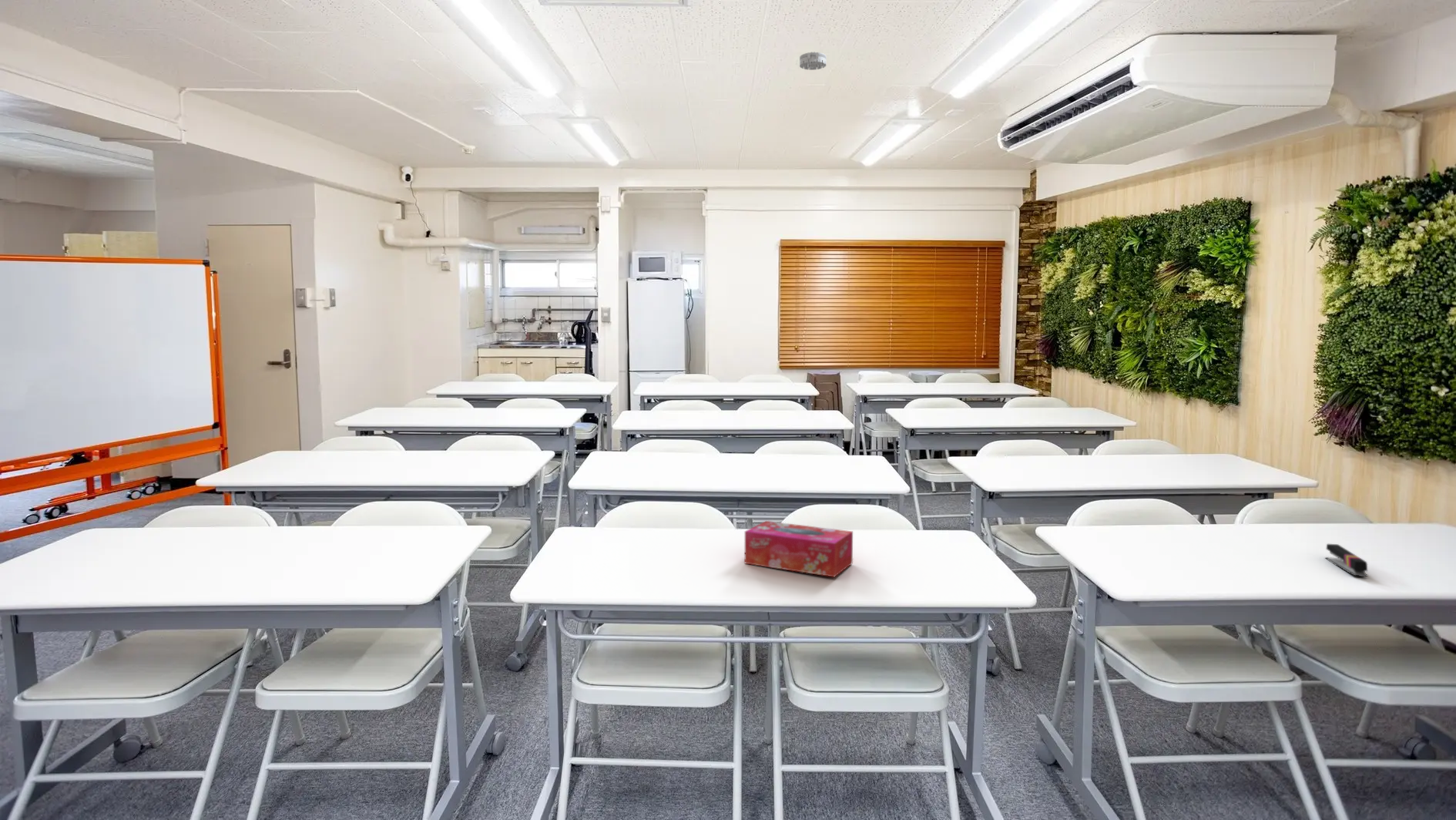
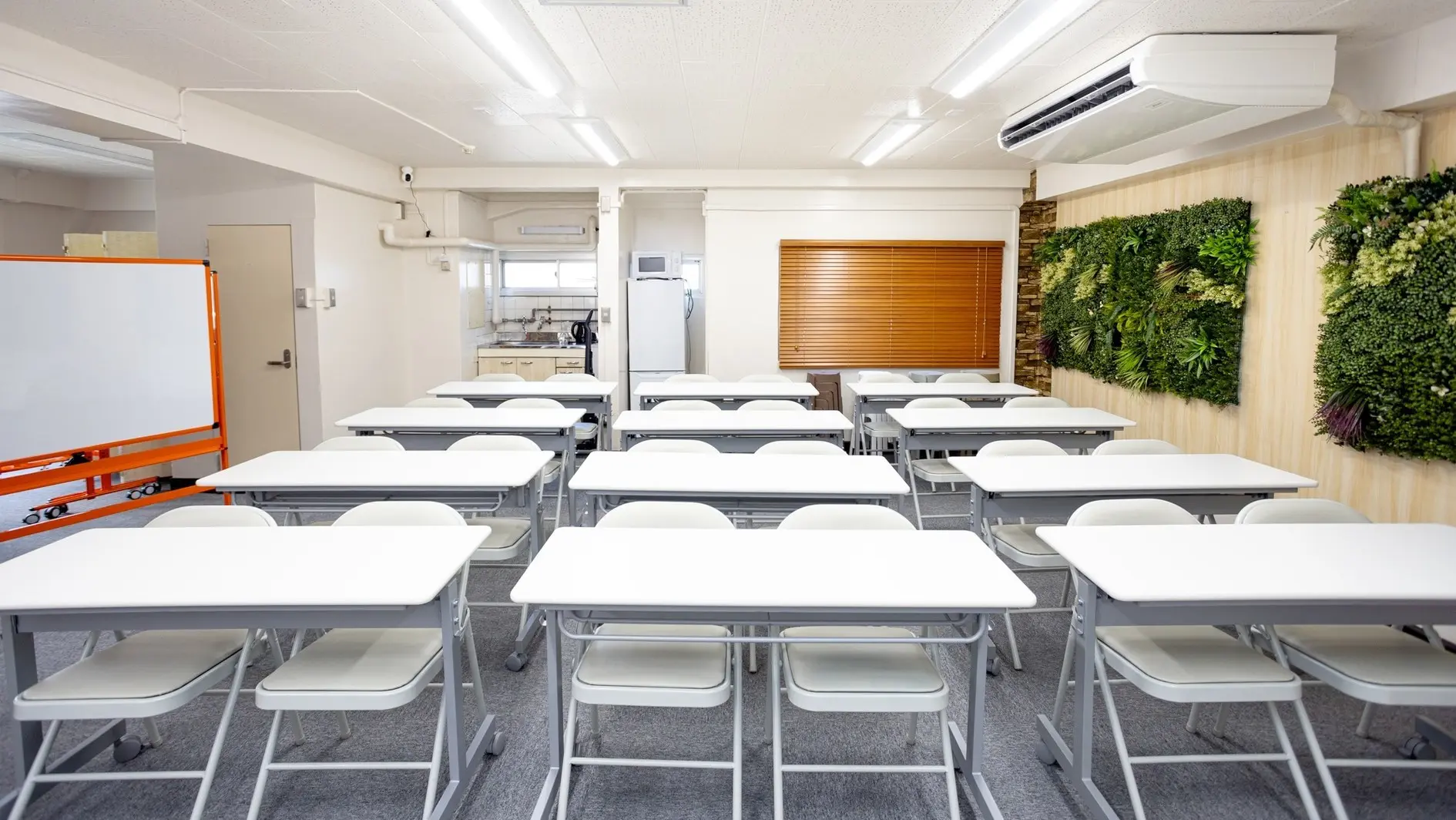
- stapler [1324,543,1368,577]
- tissue box [744,520,854,578]
- smoke detector [799,51,827,71]
